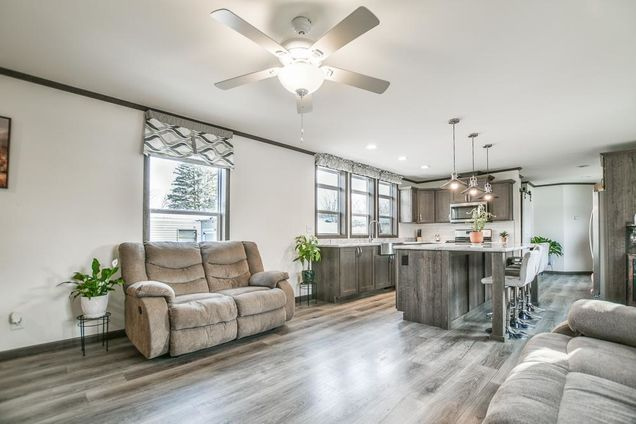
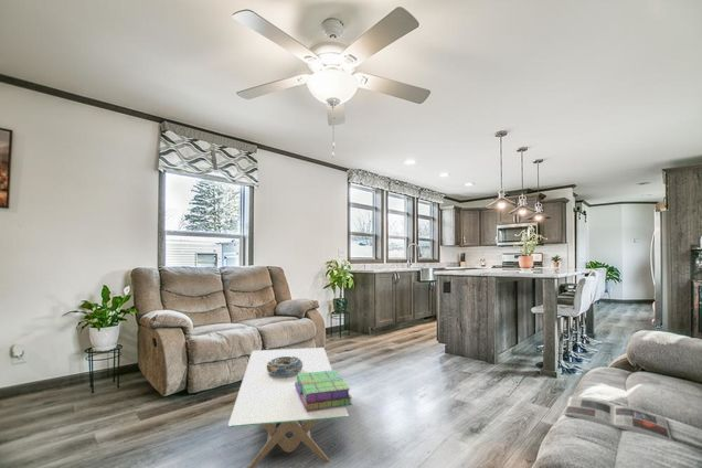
+ magazine [563,395,673,443]
+ coffee table [227,347,349,468]
+ stack of books [295,369,353,412]
+ decorative bowl [266,355,304,376]
